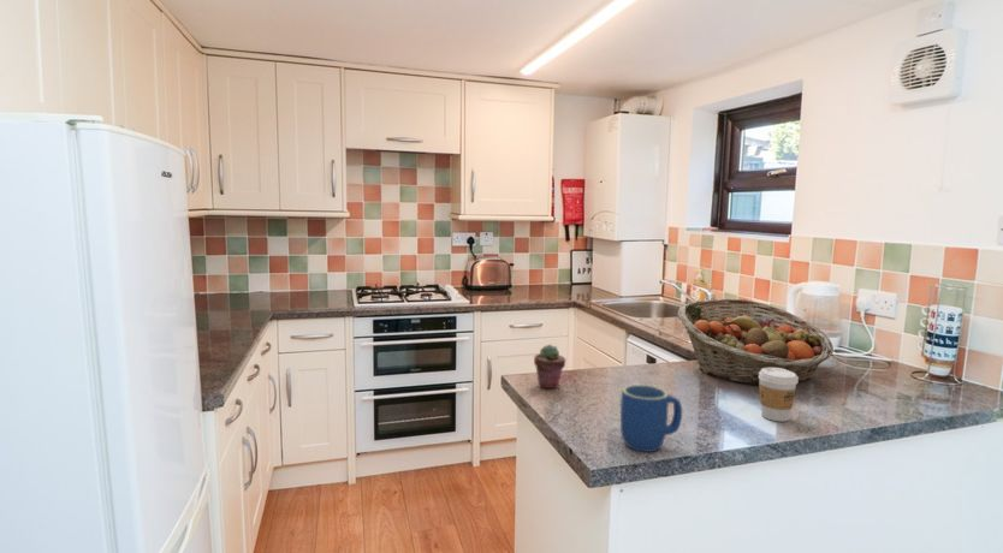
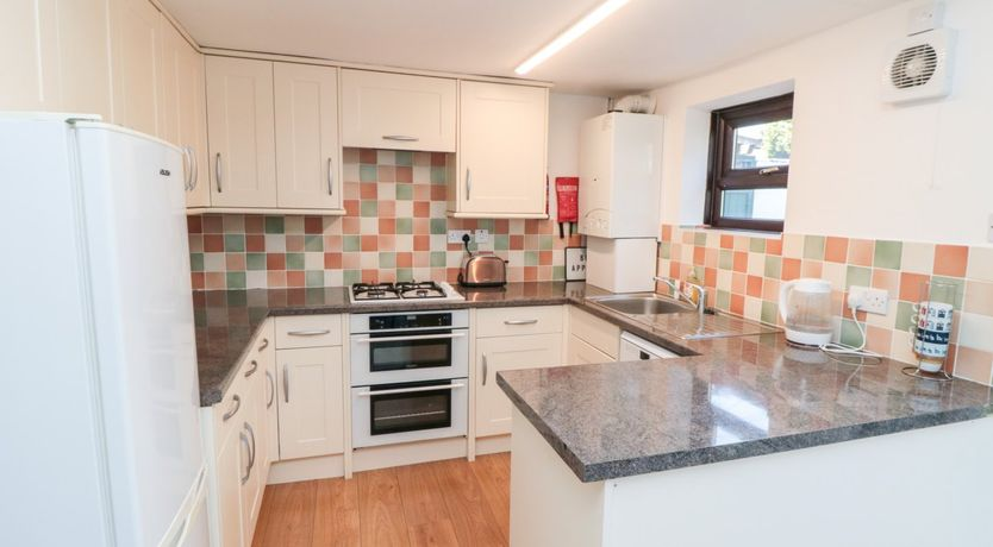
- fruit basket [677,297,835,386]
- potted succulent [533,343,566,390]
- mug [619,383,683,453]
- coffee cup [758,368,799,422]
